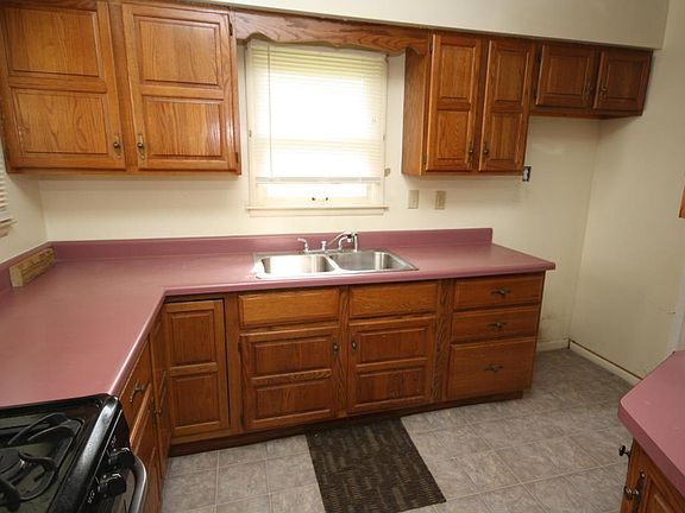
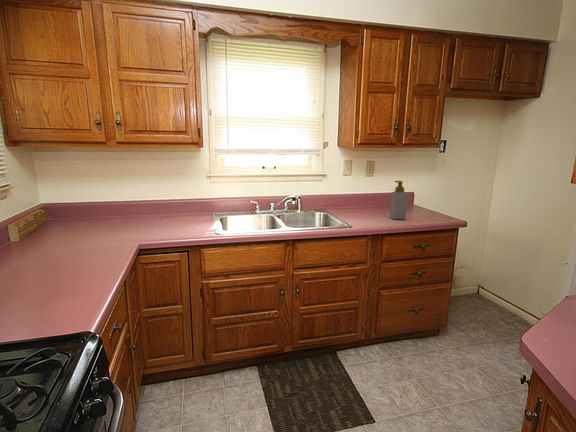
+ soap bottle [389,180,409,220]
